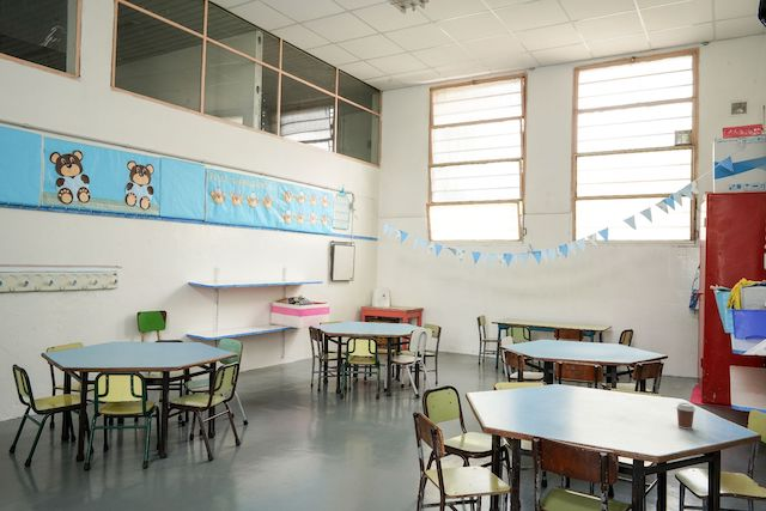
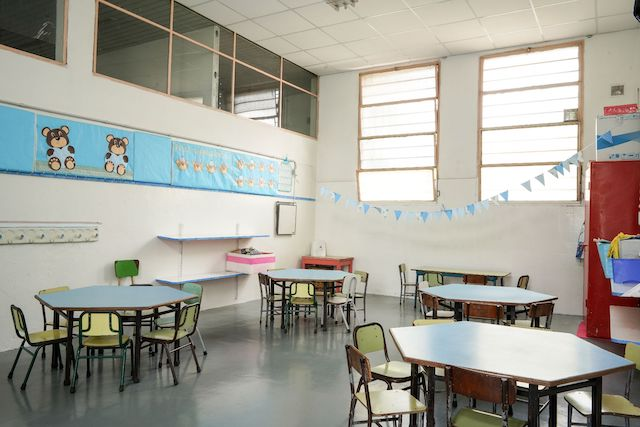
- coffee cup [675,402,697,430]
